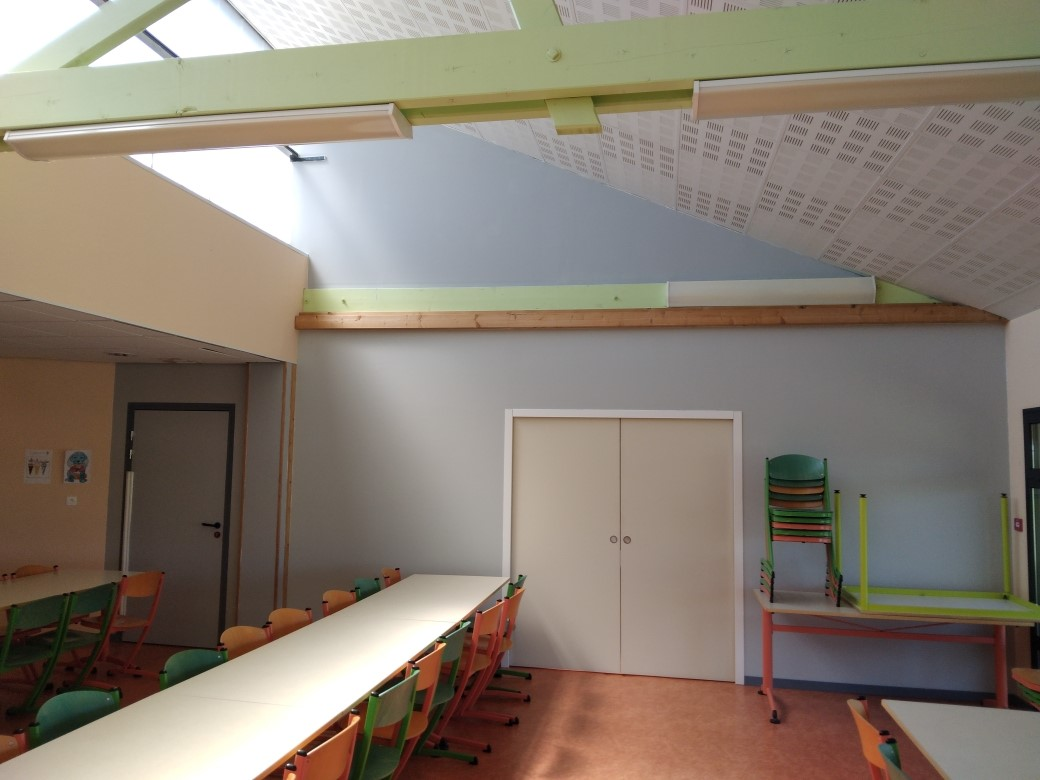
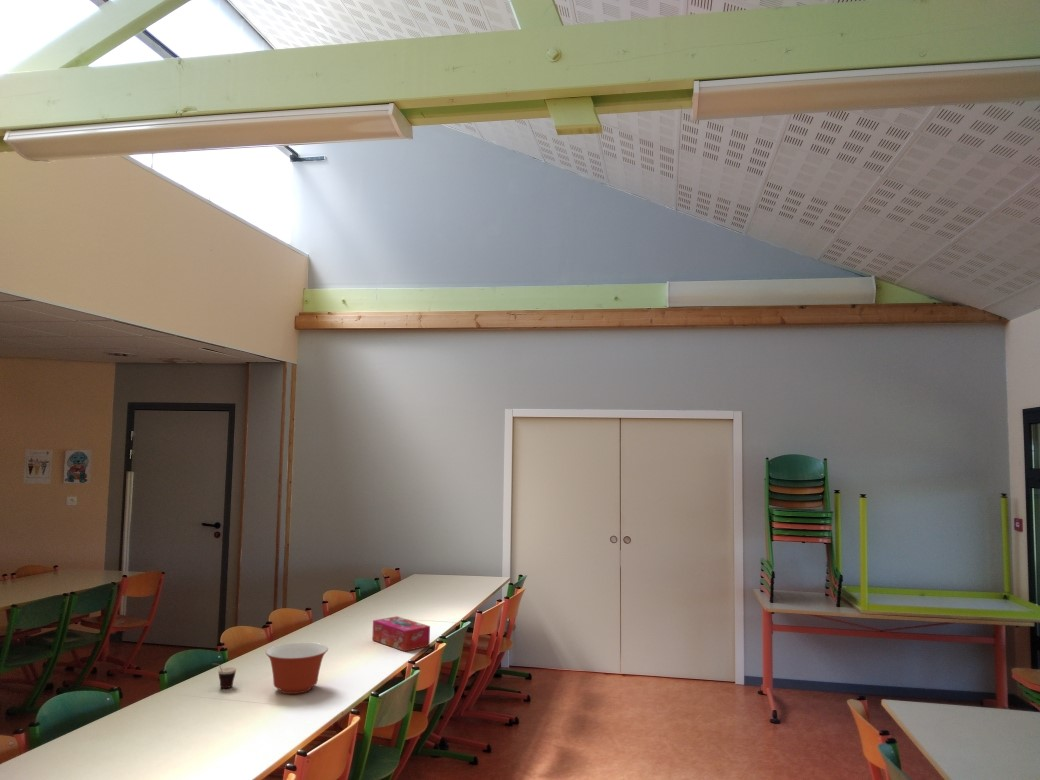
+ tissue box [371,615,431,652]
+ cup [211,662,237,689]
+ mixing bowl [265,641,329,695]
